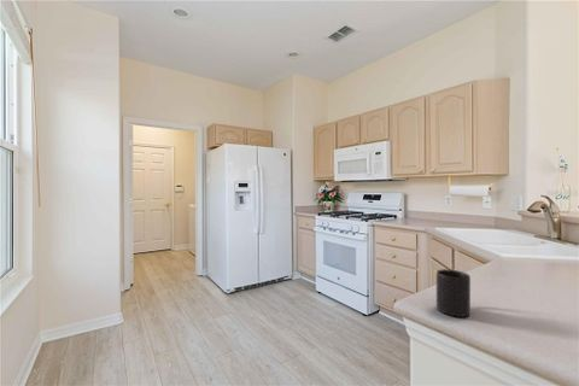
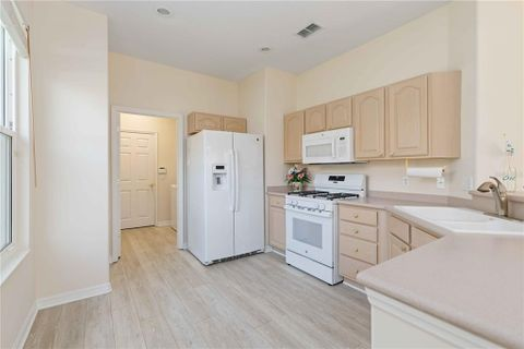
- mug [435,268,472,318]
